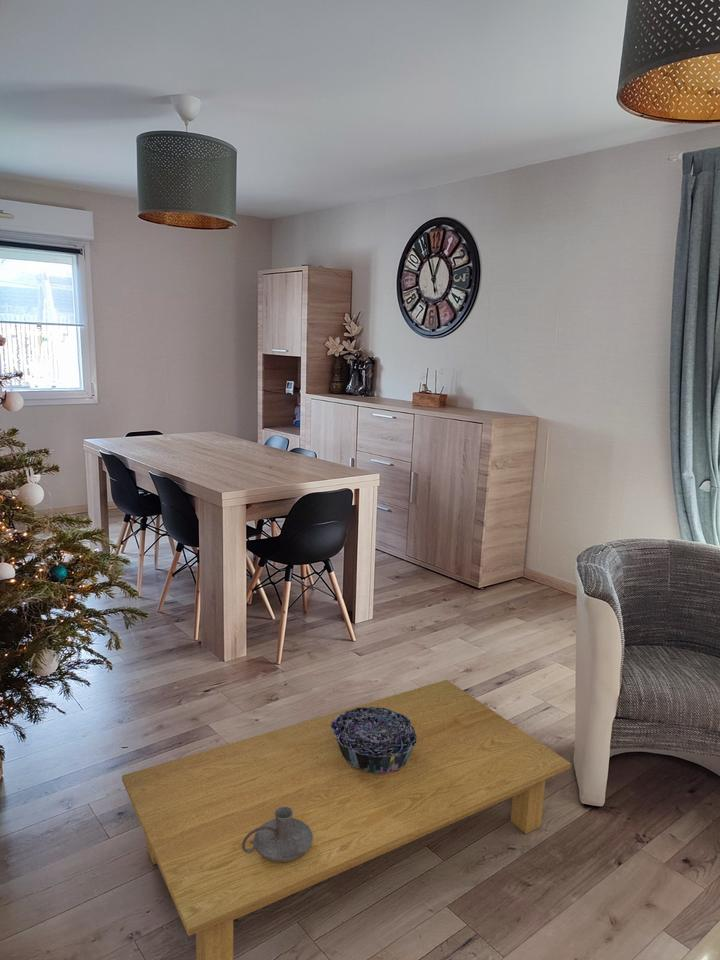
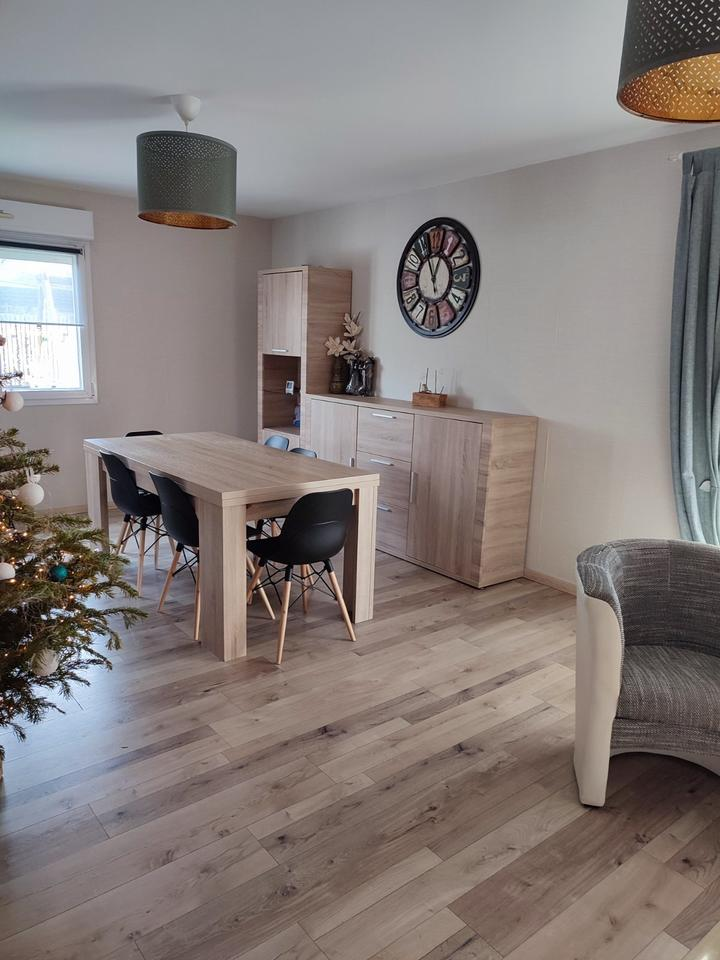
- coffee table [121,679,572,960]
- decorative bowl [331,707,417,774]
- candle holder [242,807,313,862]
